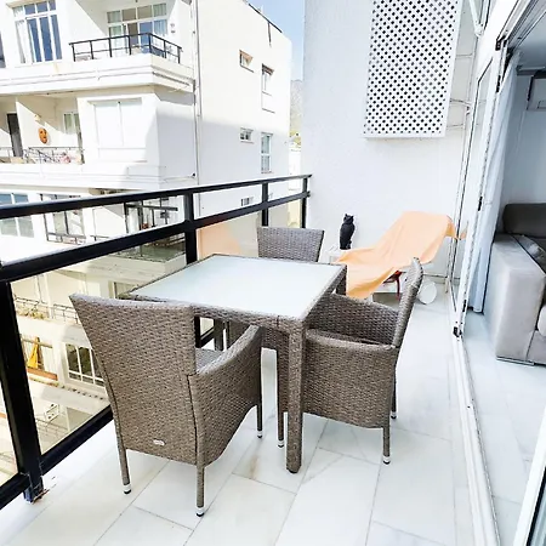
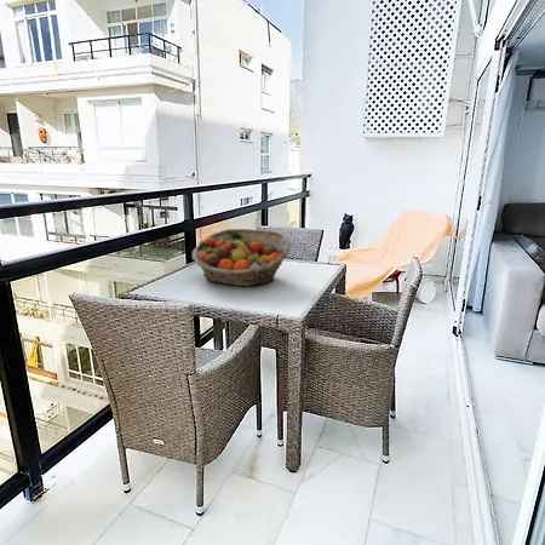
+ fruit basket [190,228,292,287]
